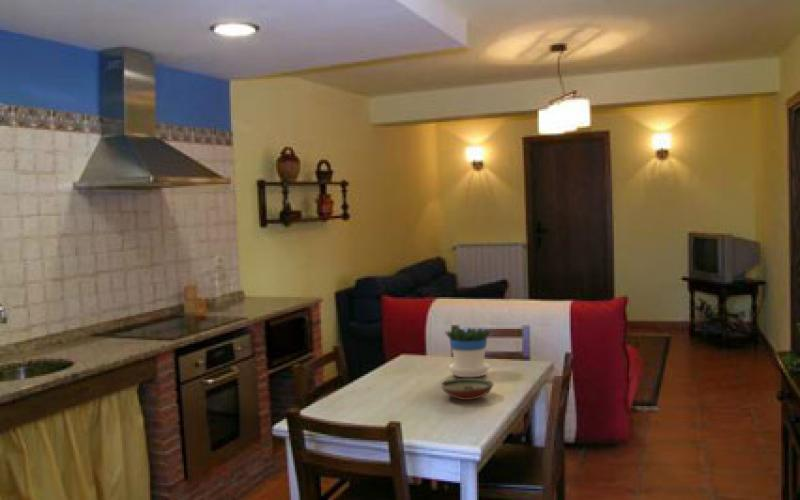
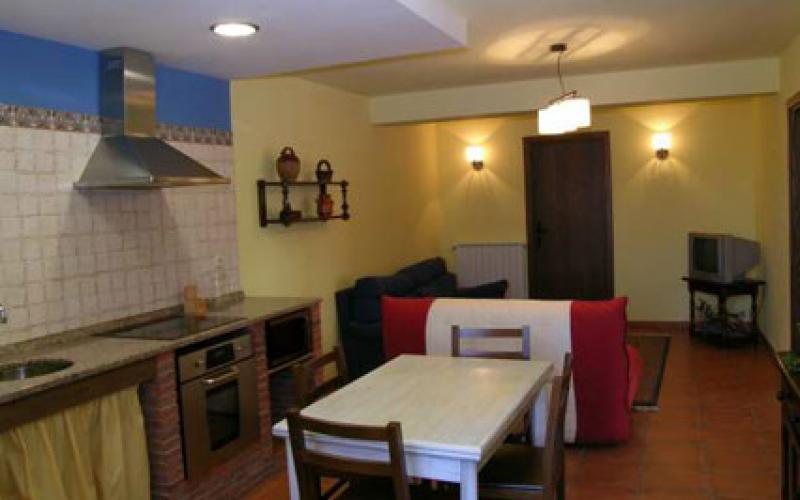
- decorative bowl [440,377,495,401]
- flowerpot [444,327,492,378]
